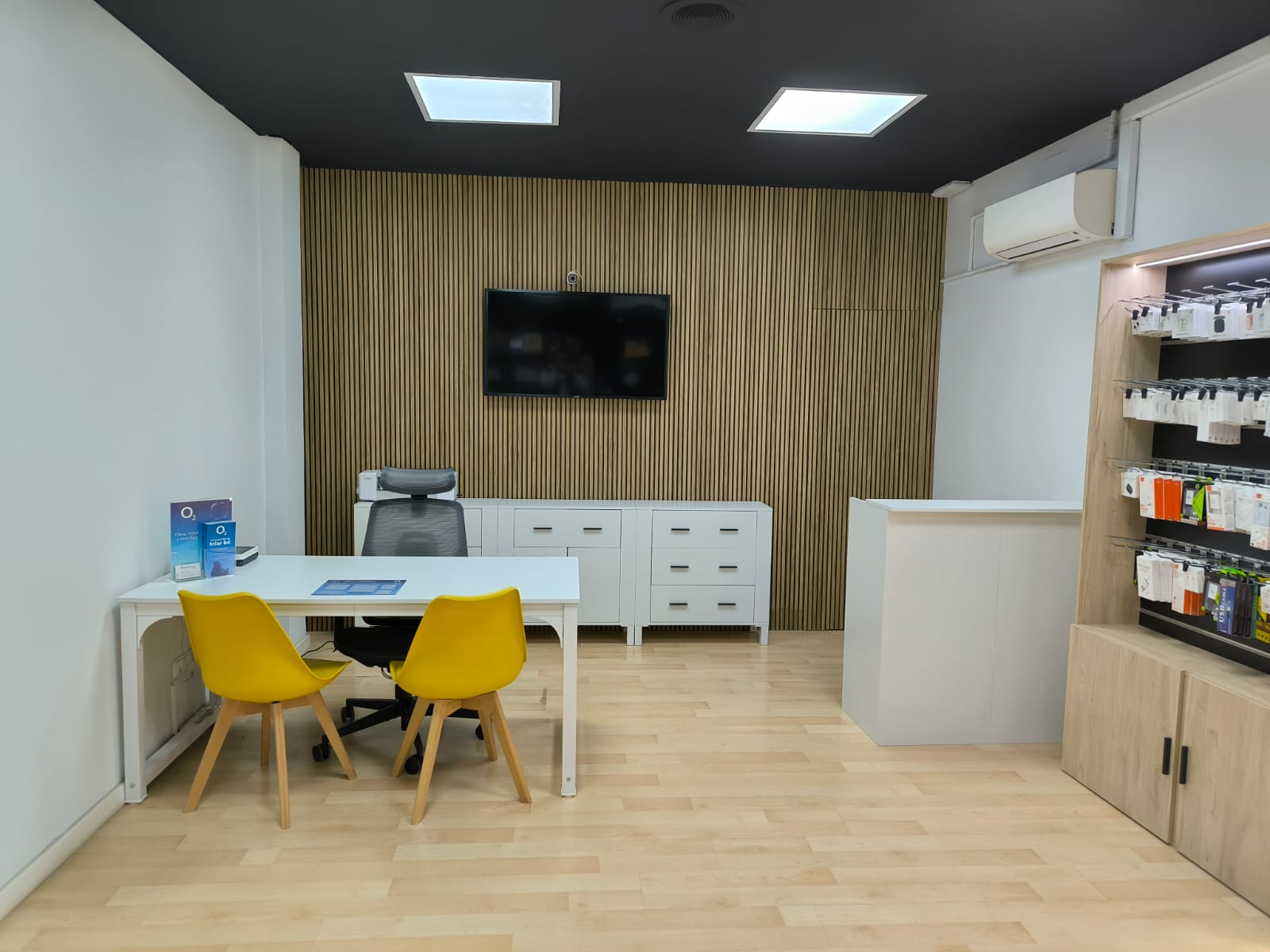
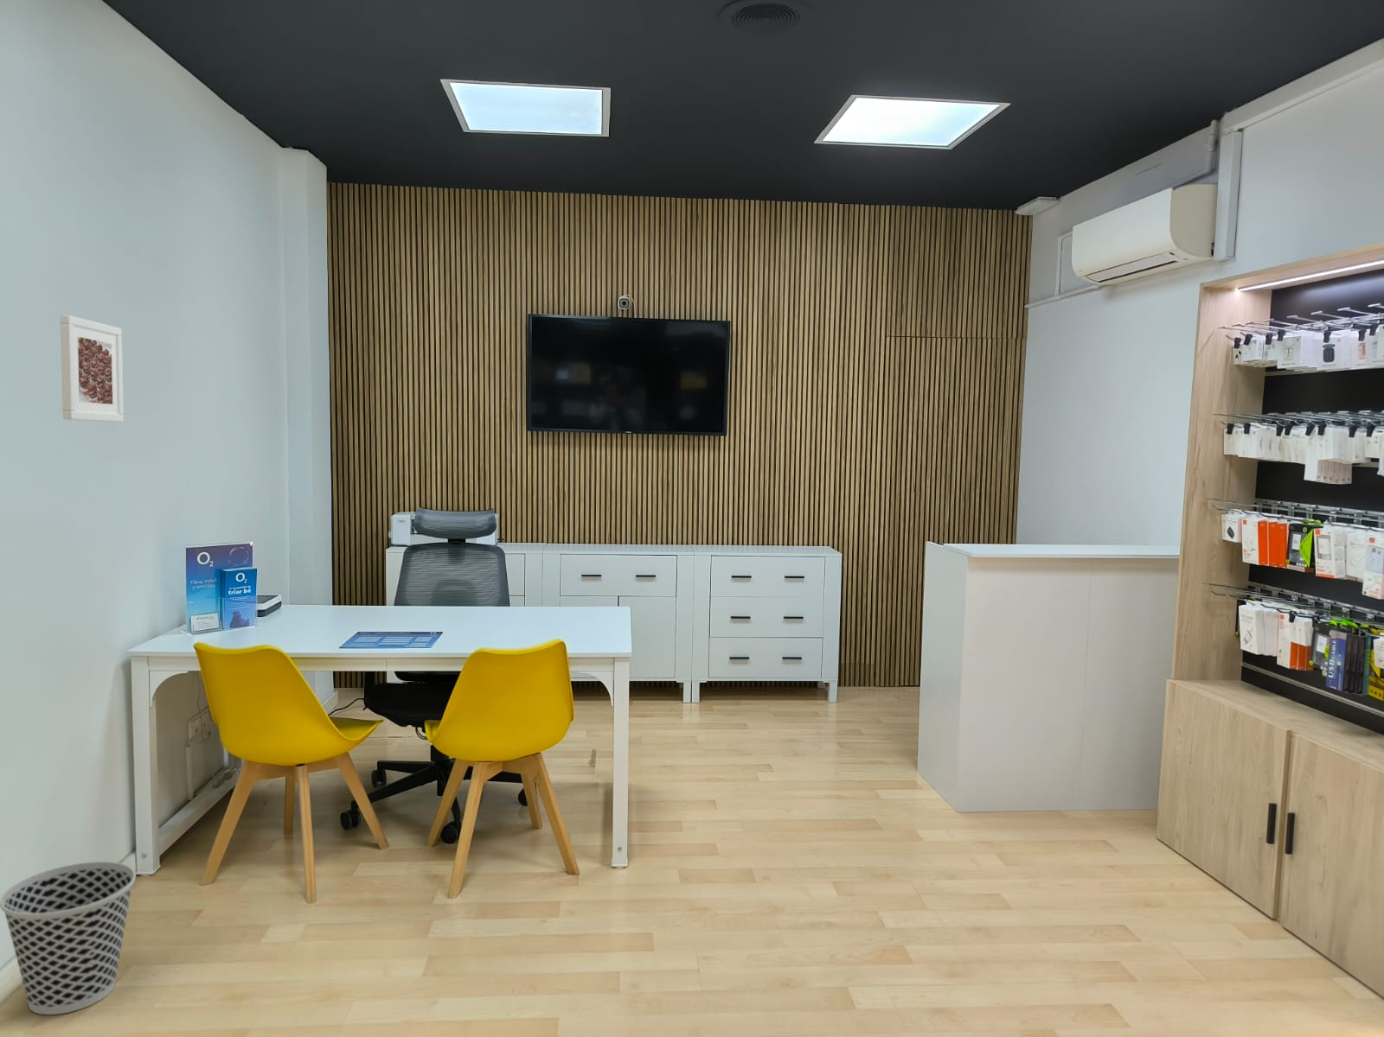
+ wastebasket [0,861,136,1015]
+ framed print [60,315,124,423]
